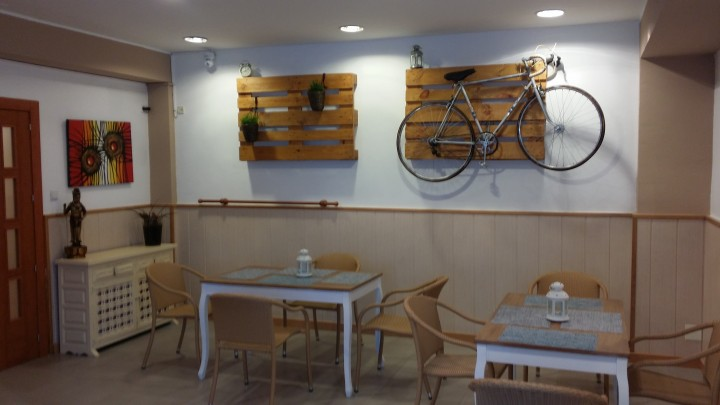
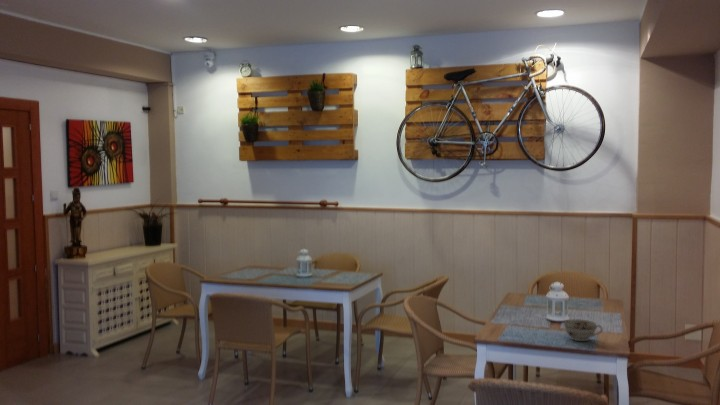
+ teacup [563,318,604,342]
